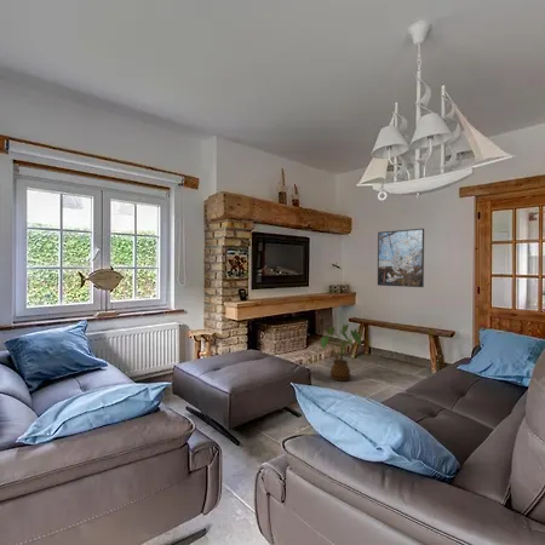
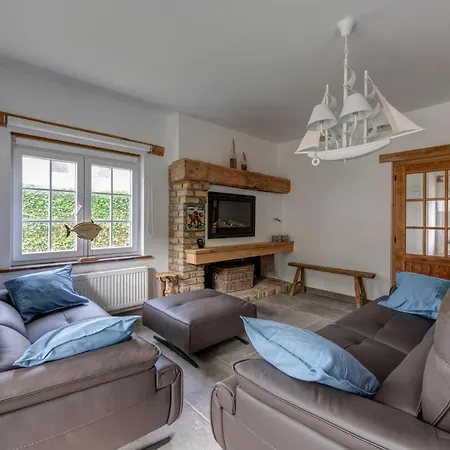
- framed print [377,228,425,288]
- house plant [319,323,365,382]
